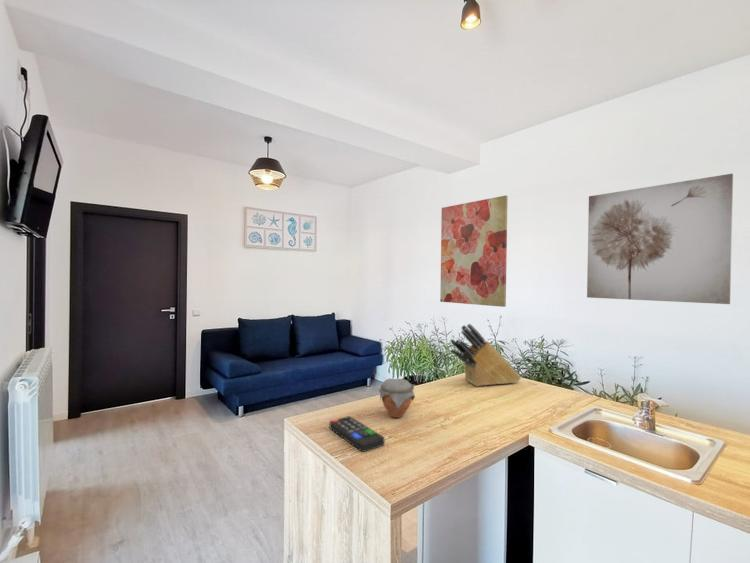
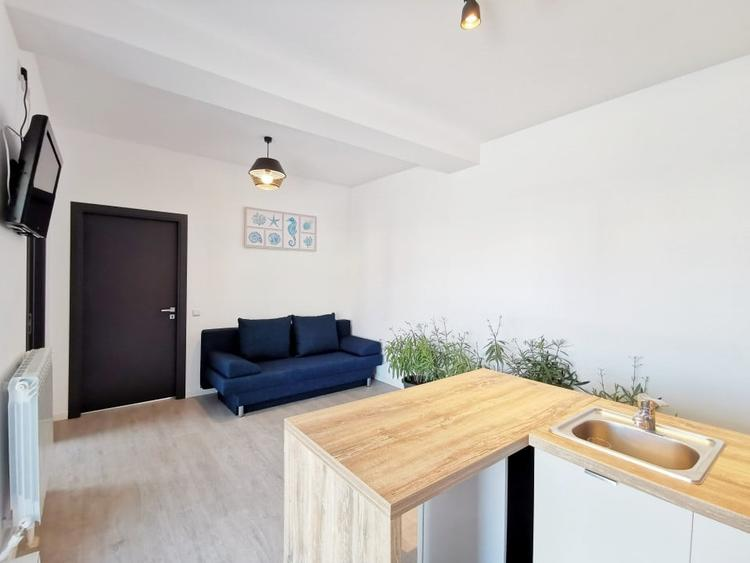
- wall art [586,173,734,305]
- remote control [328,415,385,453]
- wall art [439,195,509,308]
- knife block [449,323,522,387]
- jar [378,378,416,419]
